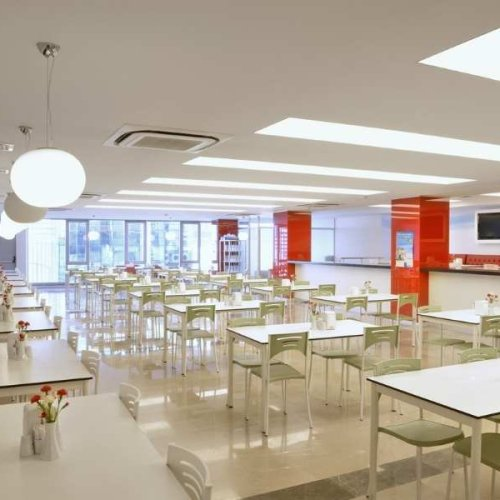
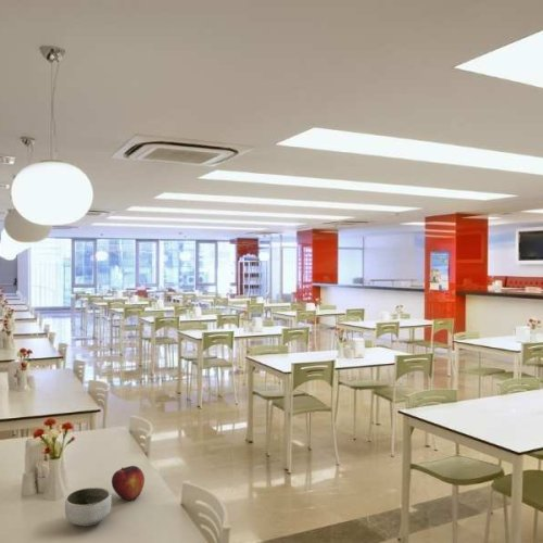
+ fruit [111,465,146,501]
+ bowl [64,487,112,527]
